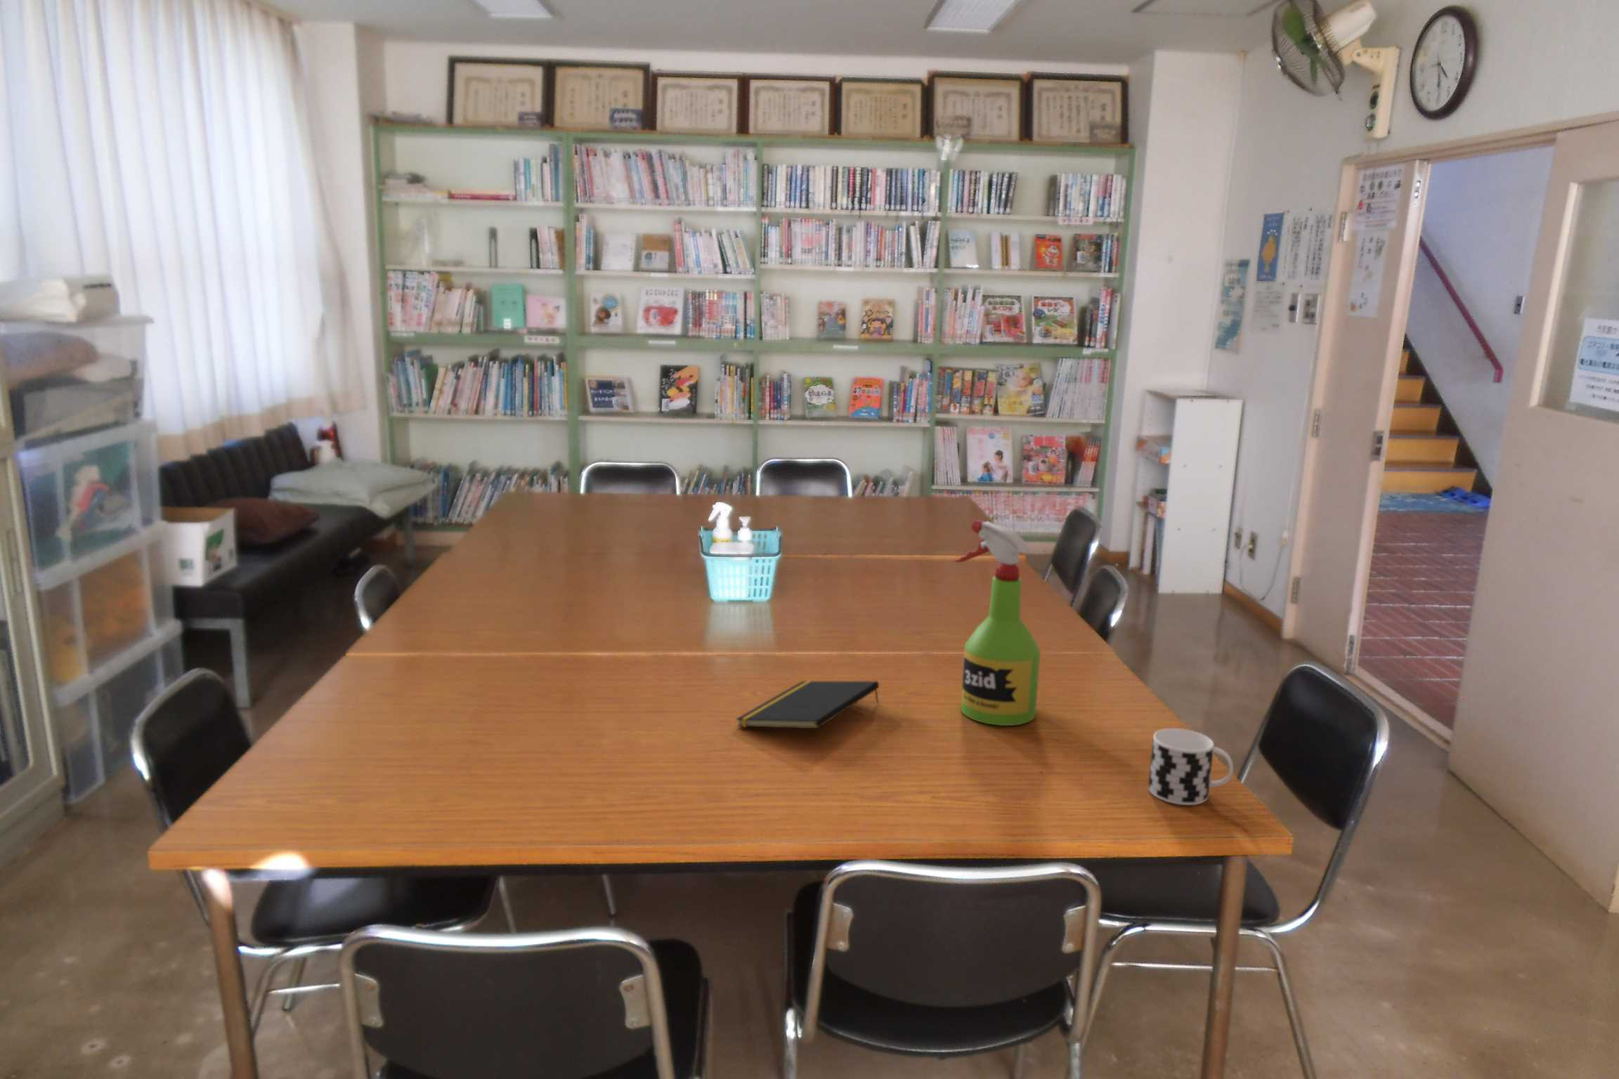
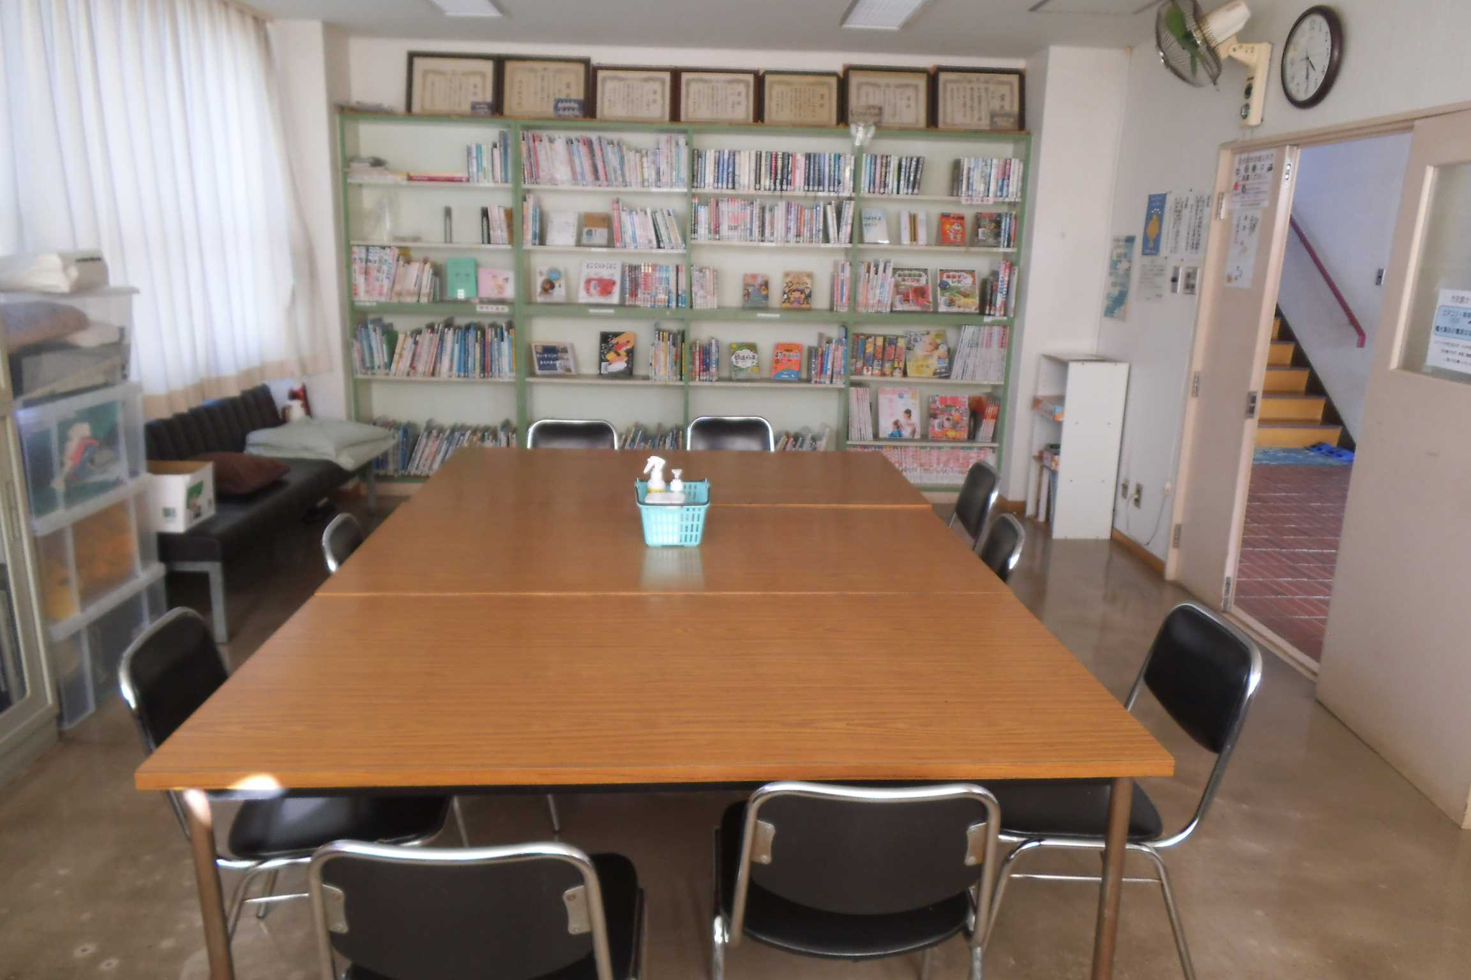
- spray bottle [954,519,1041,726]
- cup [1148,727,1234,806]
- notepad [735,680,879,730]
